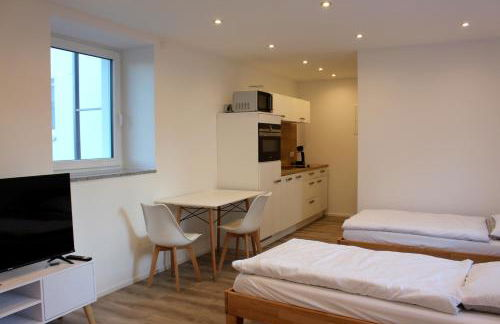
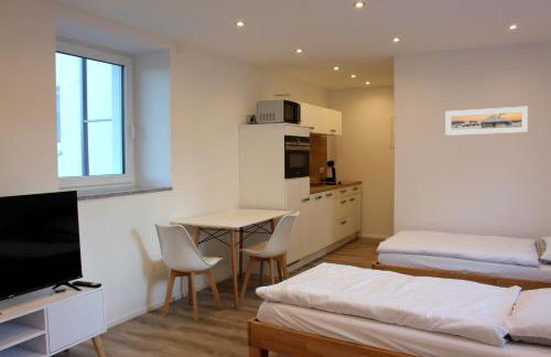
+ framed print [445,106,529,137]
